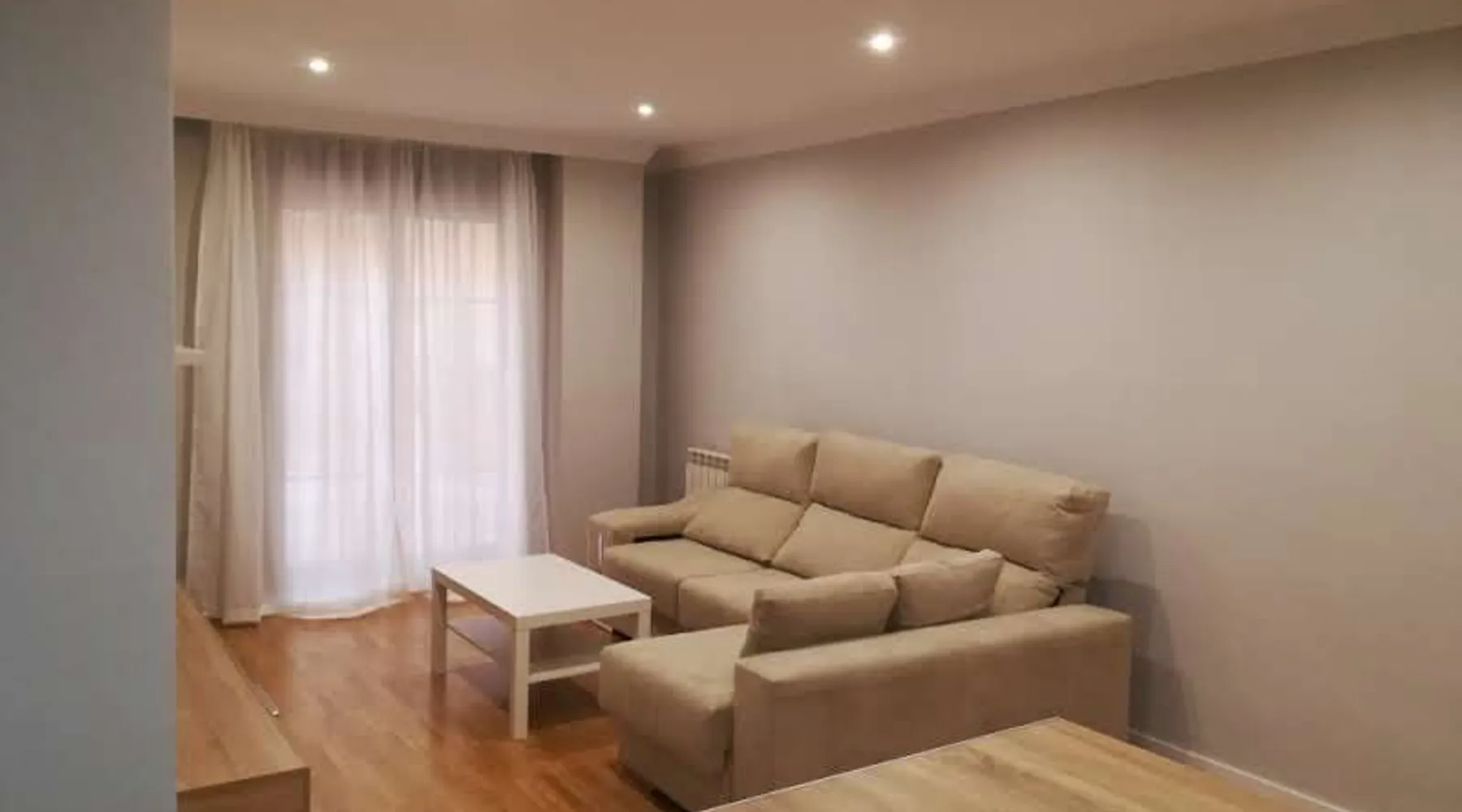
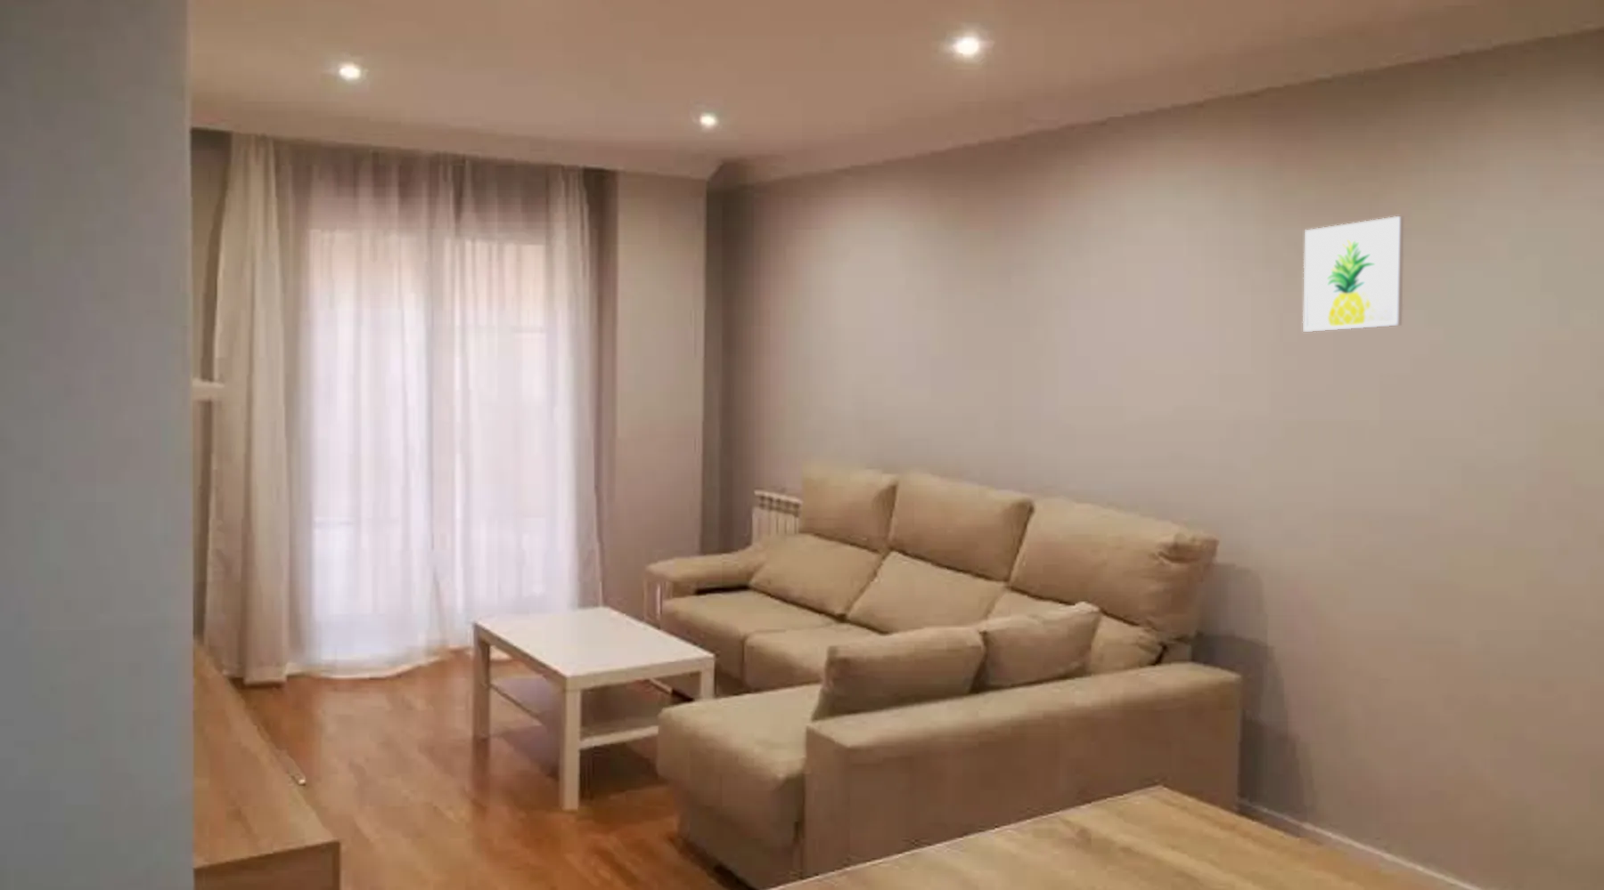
+ wall art [1302,216,1404,333]
